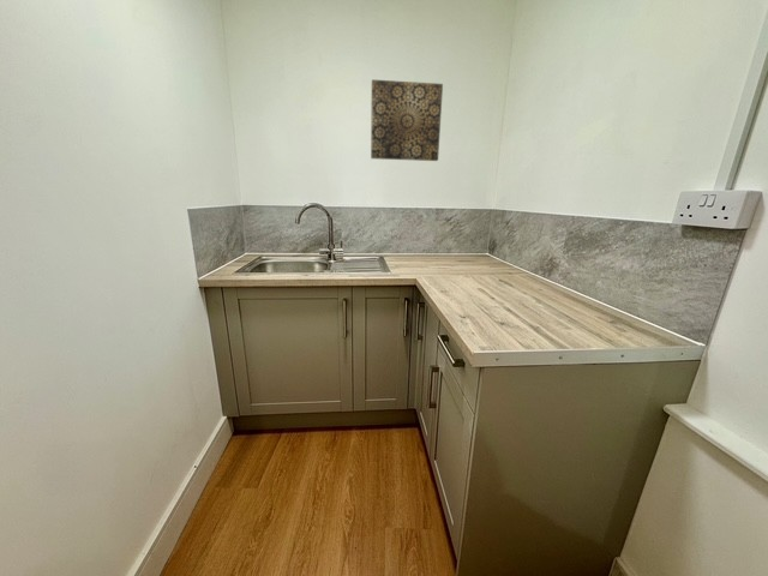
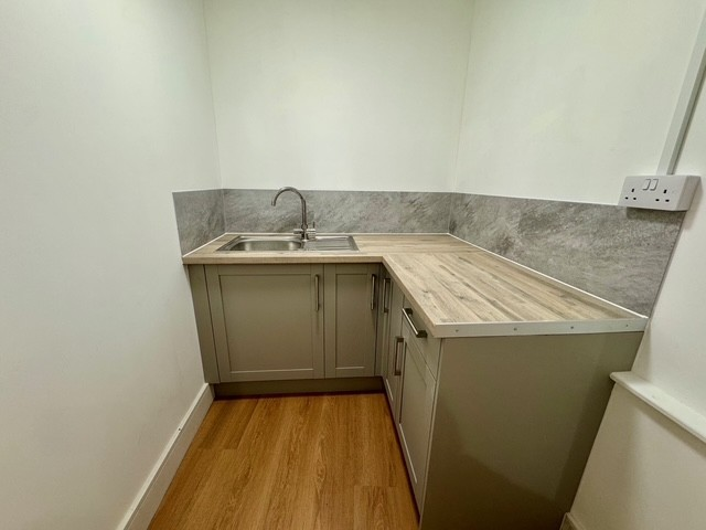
- wall art [370,78,444,162]
